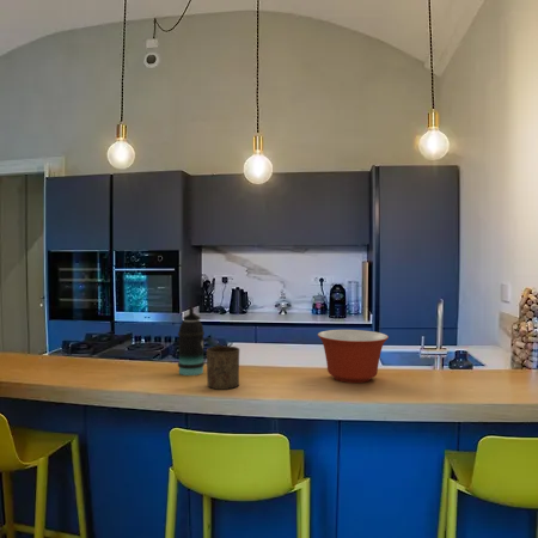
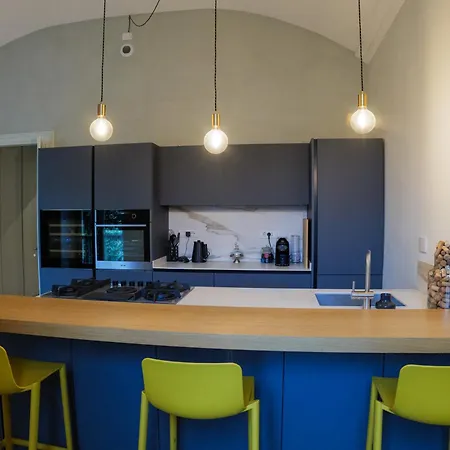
- cup [206,344,240,391]
- mixing bowl [317,329,390,384]
- bottle [177,306,206,377]
